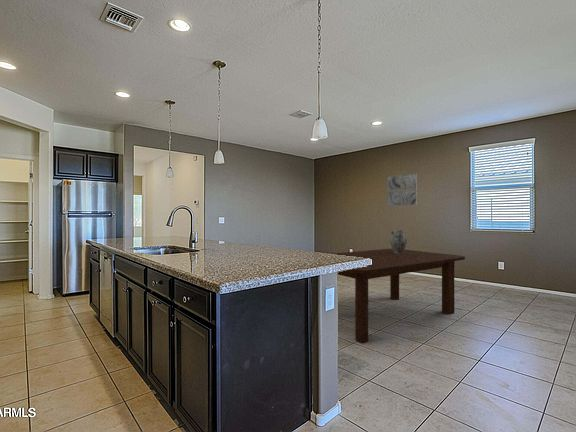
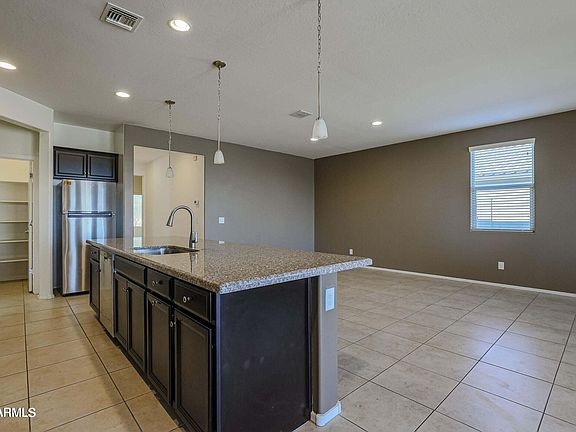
- ceramic jug [389,229,408,254]
- wall art [387,173,418,207]
- dining table [333,248,466,344]
